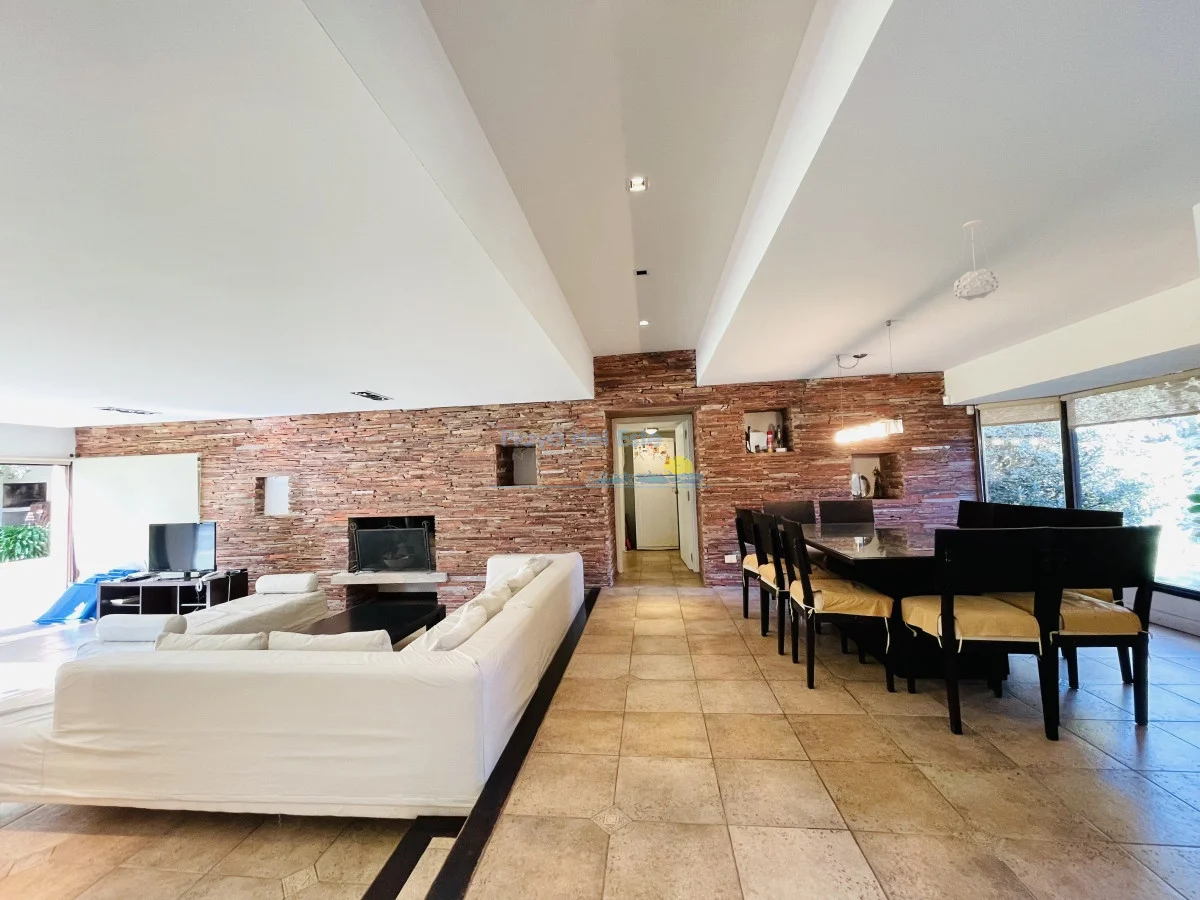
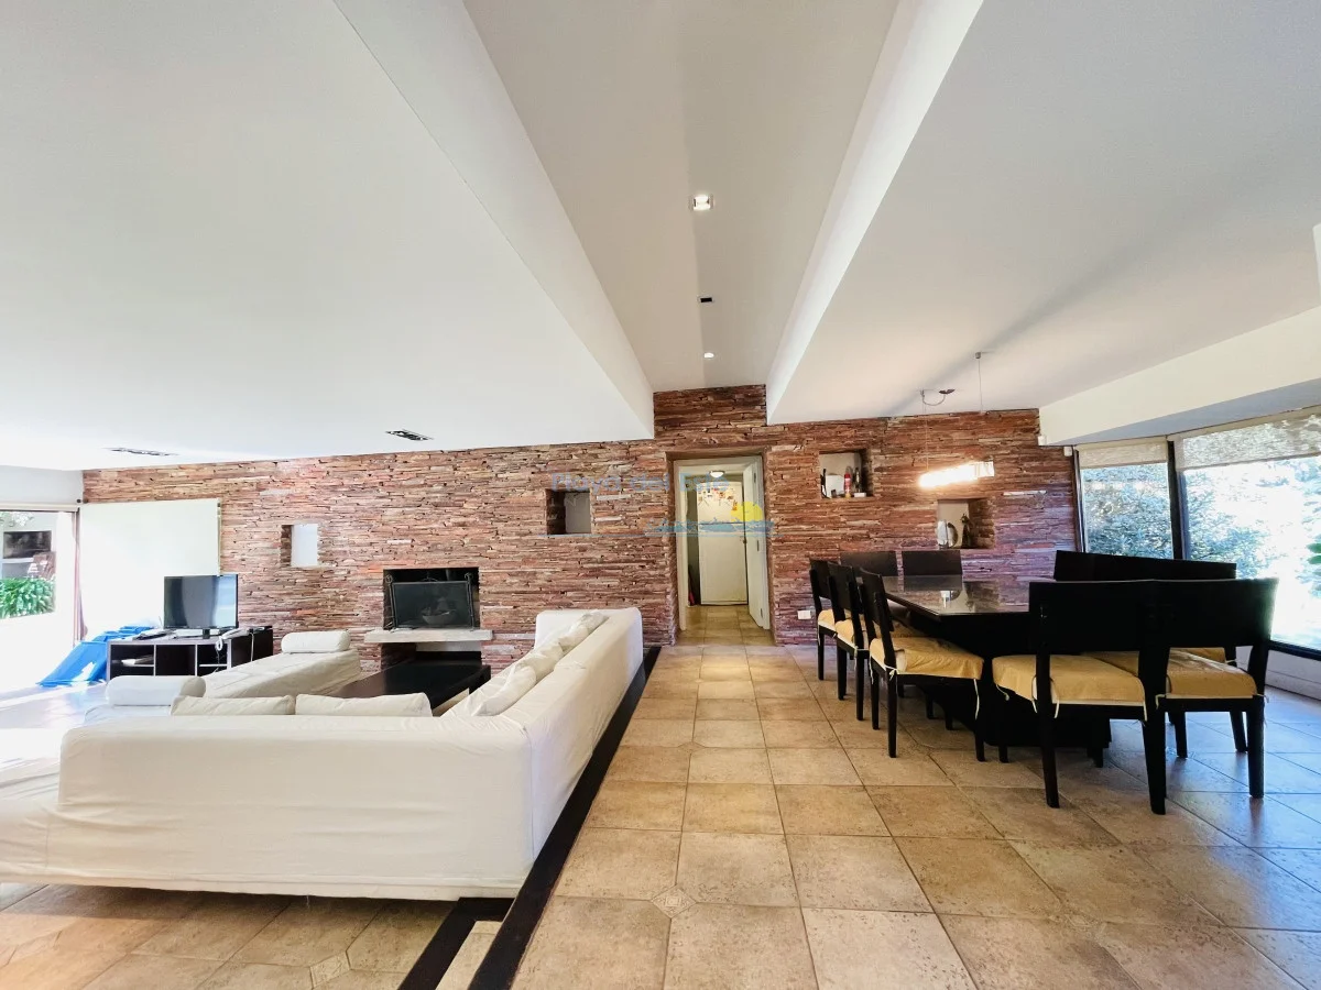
- pendant light [953,219,1000,302]
